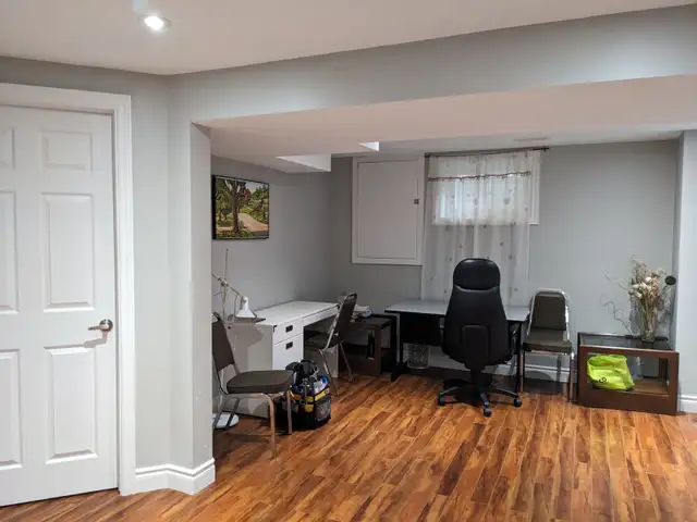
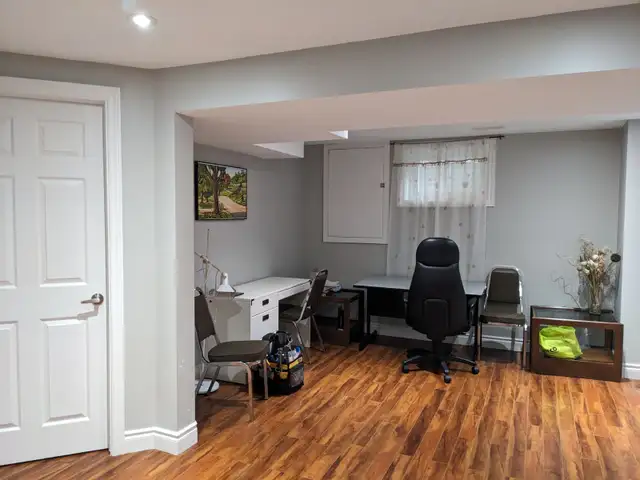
- waste bin [405,343,431,370]
